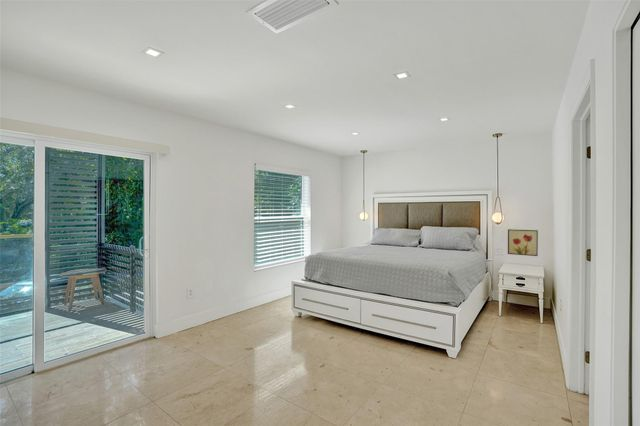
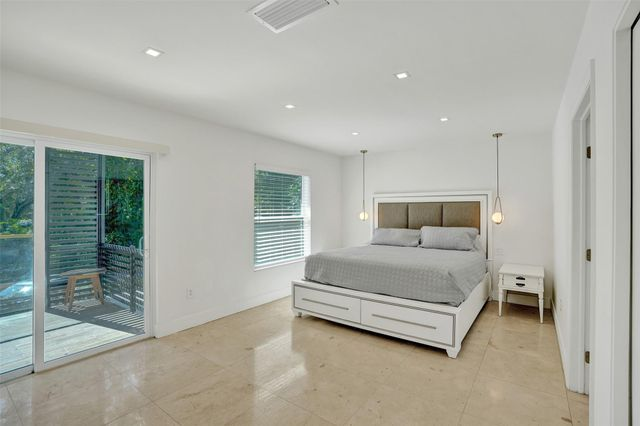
- wall art [507,228,539,257]
